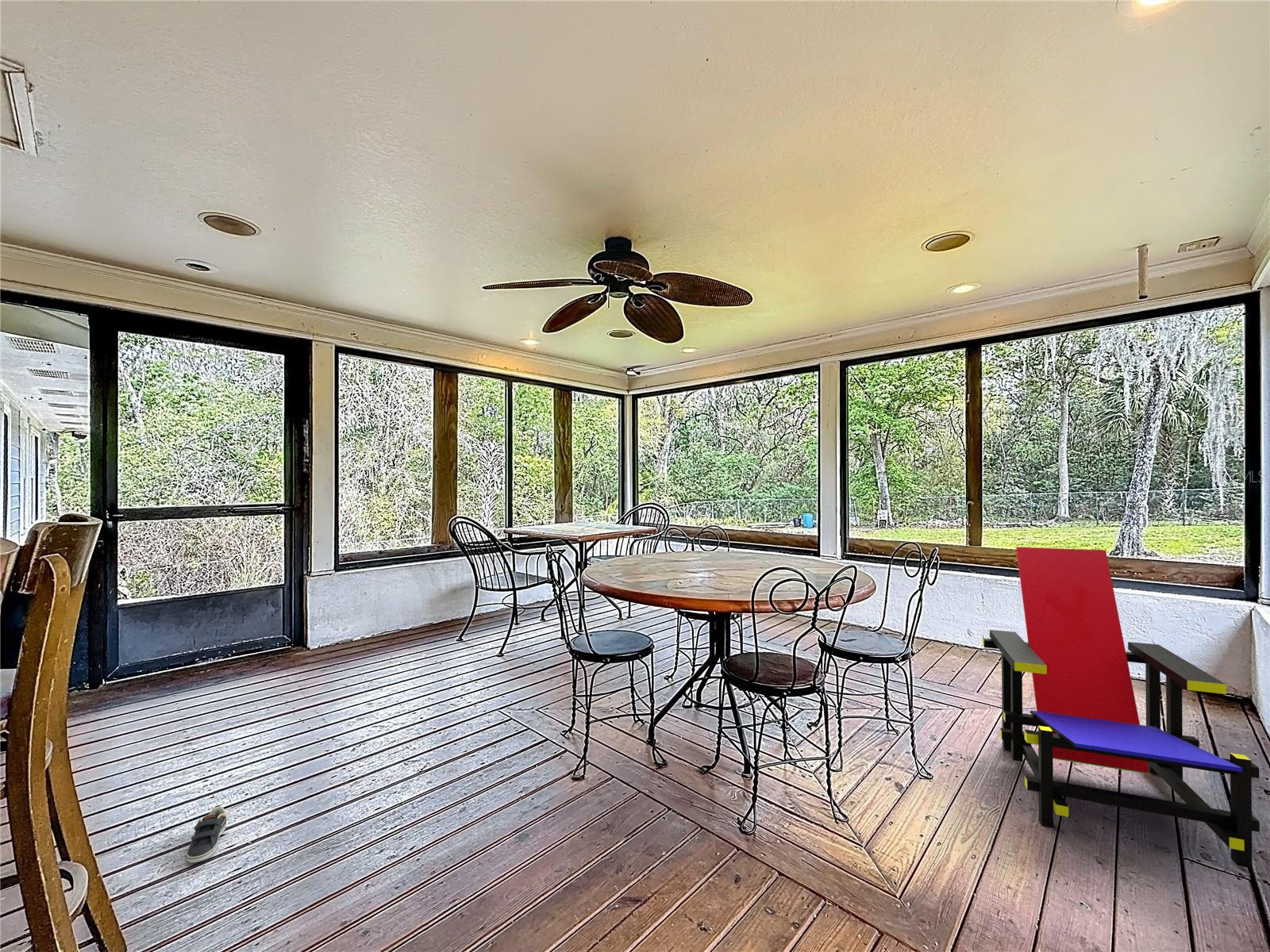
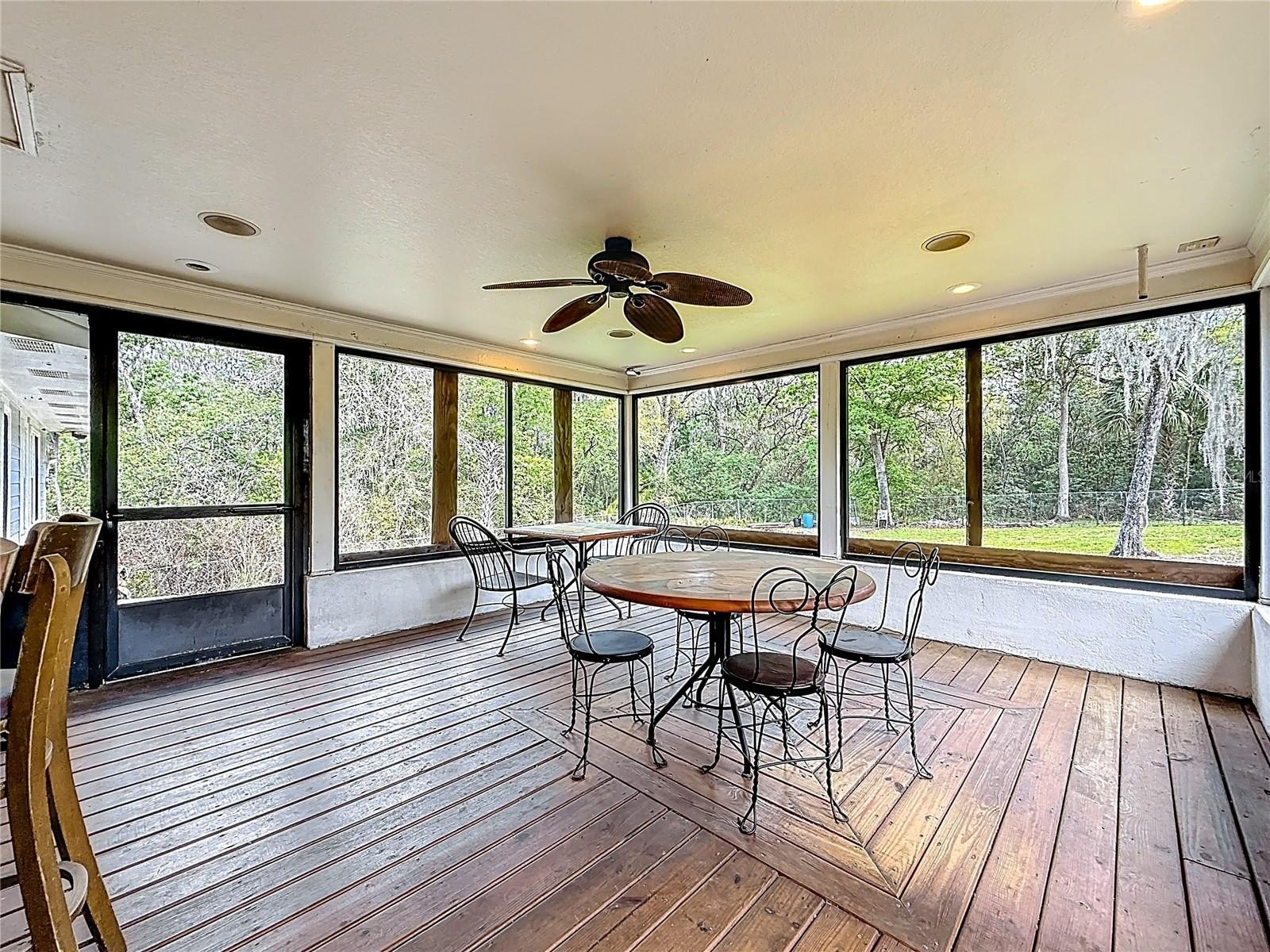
- sneaker [186,805,227,864]
- lounge chair [982,547,1260,869]
